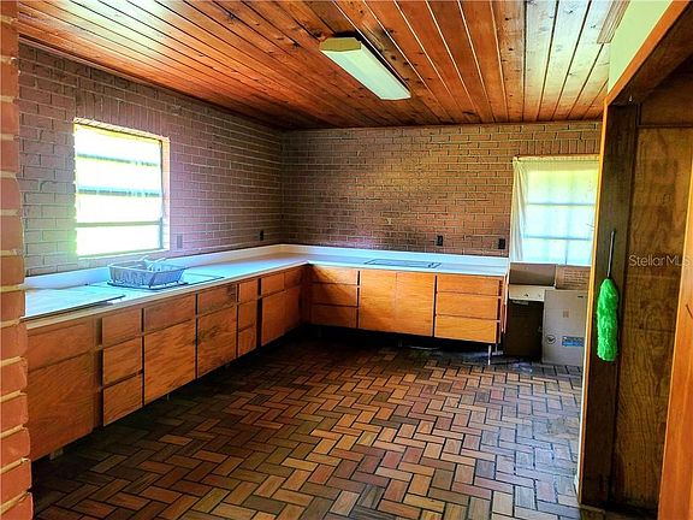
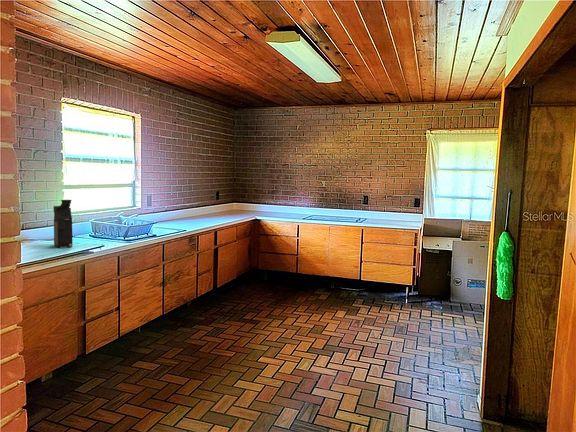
+ coffee maker [53,199,73,249]
